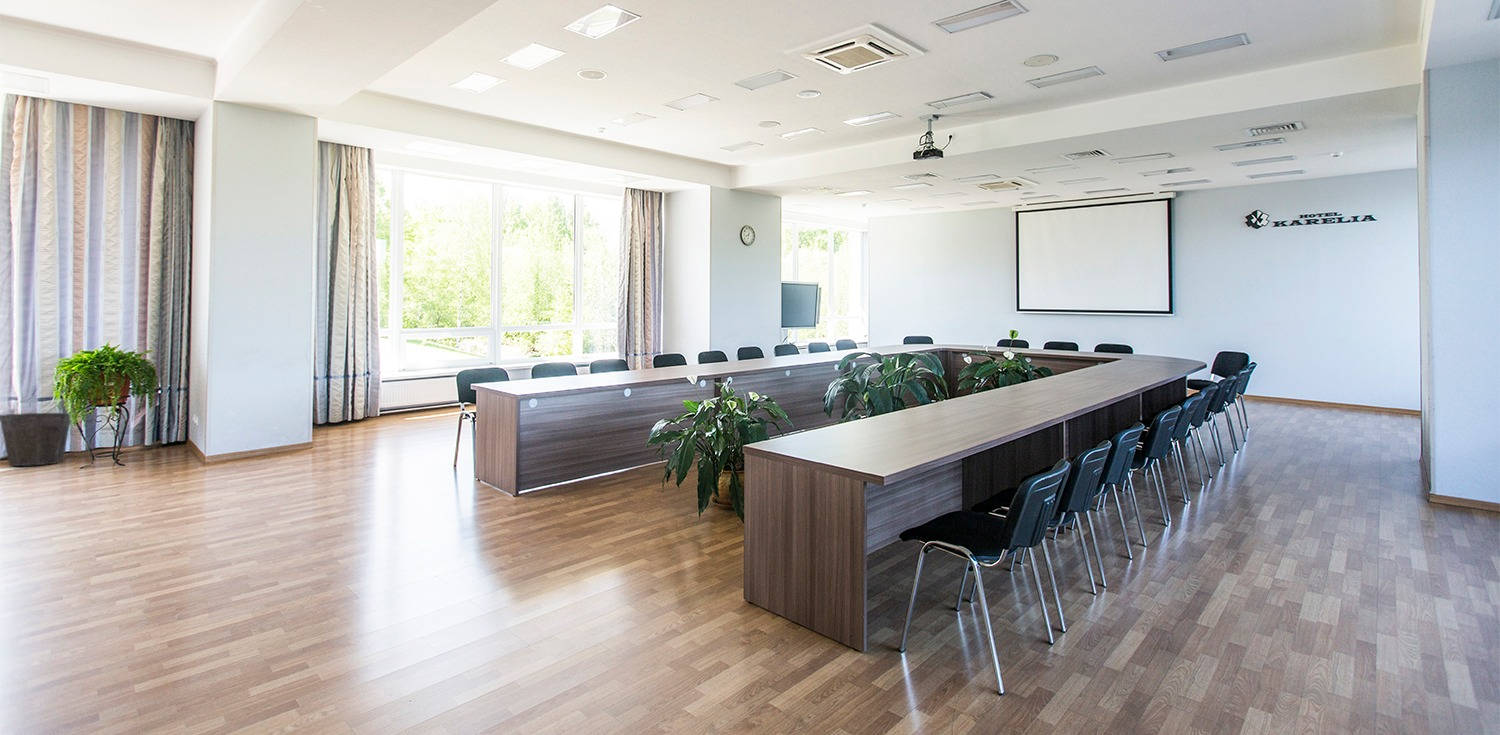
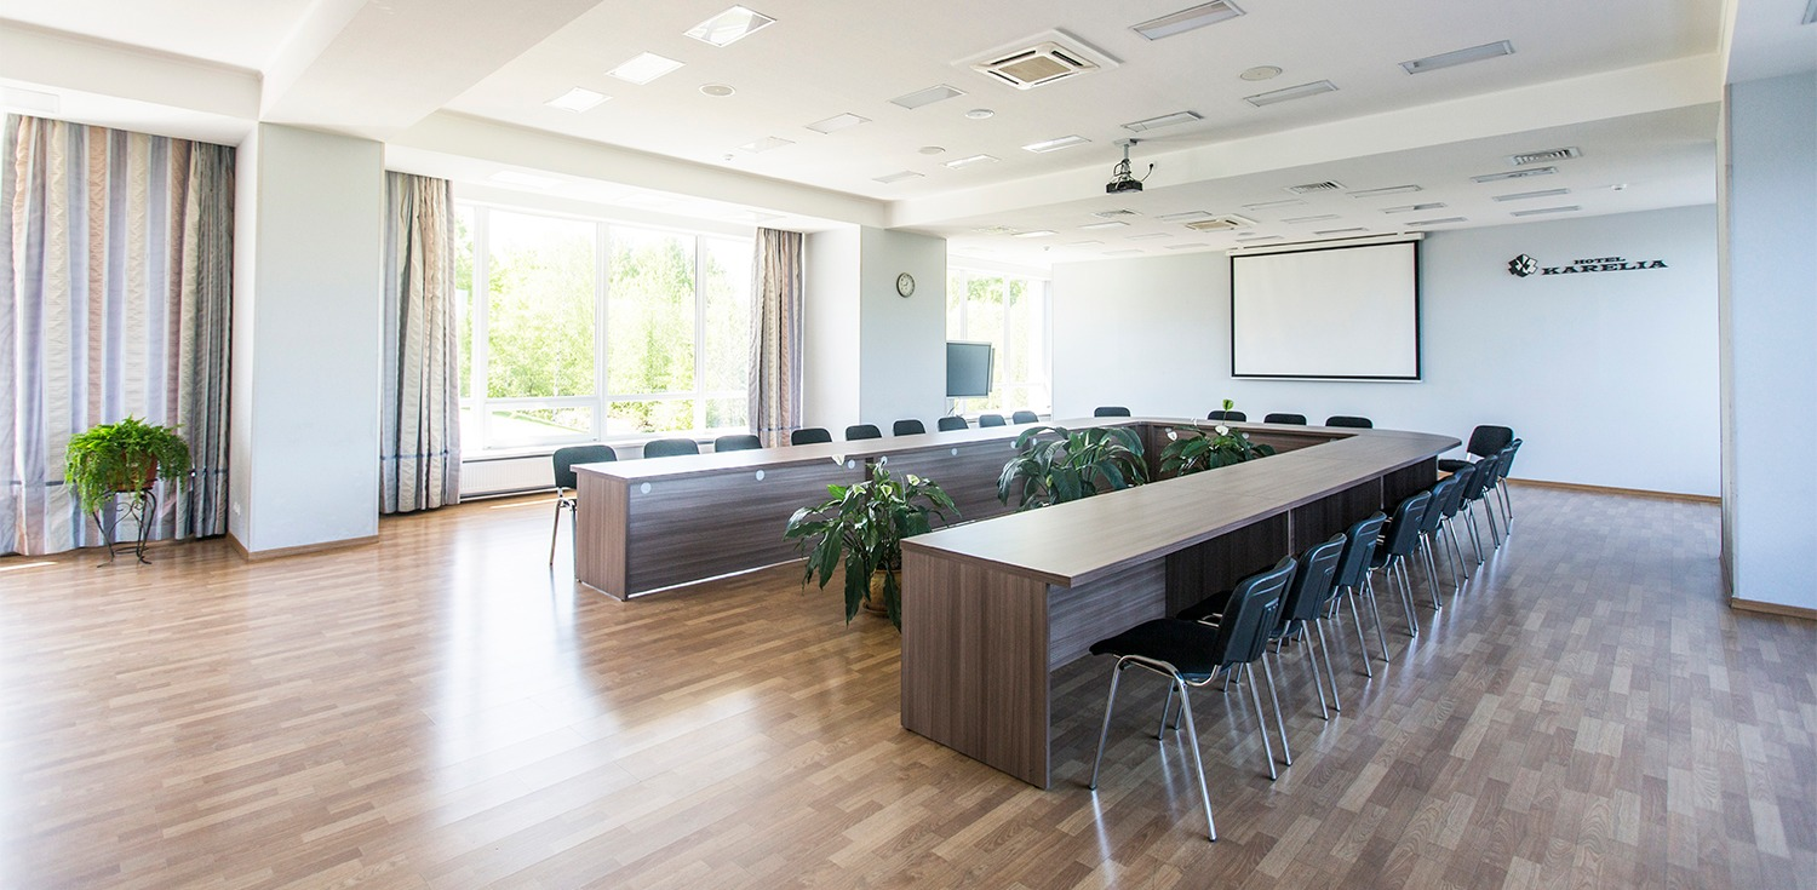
- waste bin [0,412,72,467]
